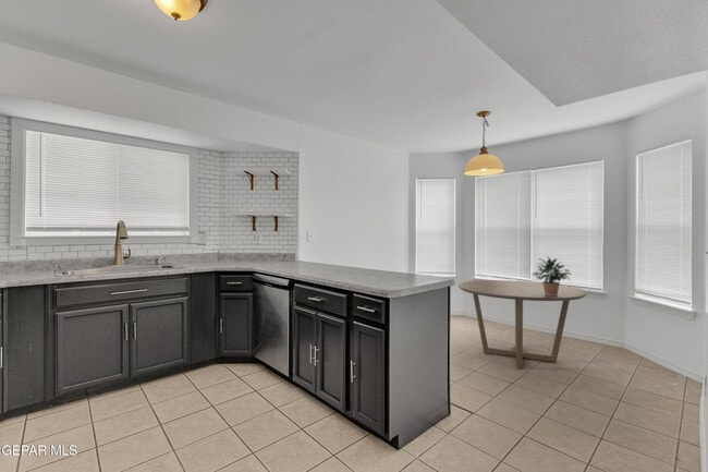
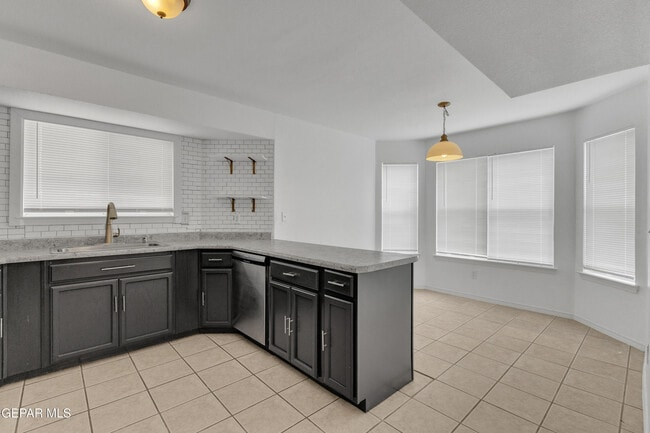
- potted plant [530,255,573,295]
- dining table [457,279,588,370]
